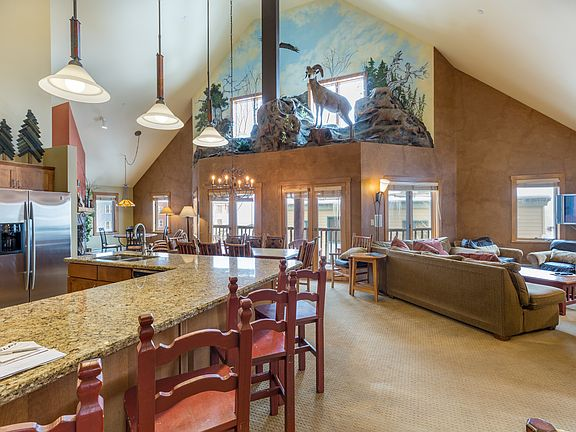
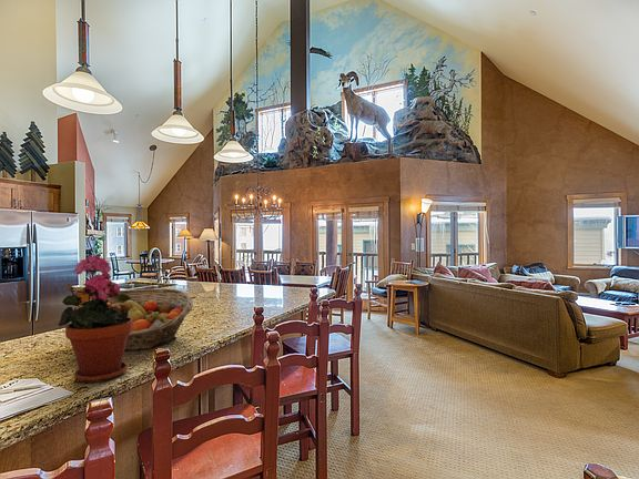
+ fruit basket [69,287,194,351]
+ potted plant [57,254,133,384]
